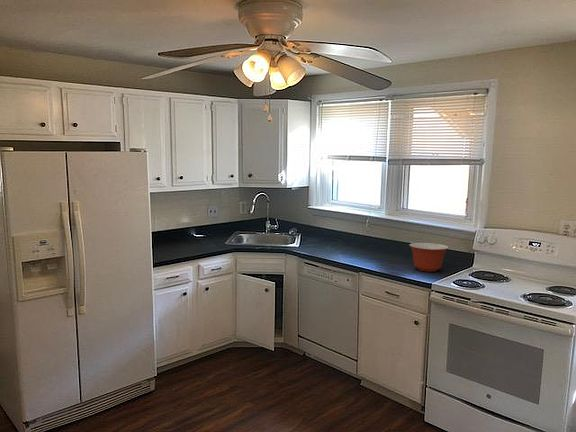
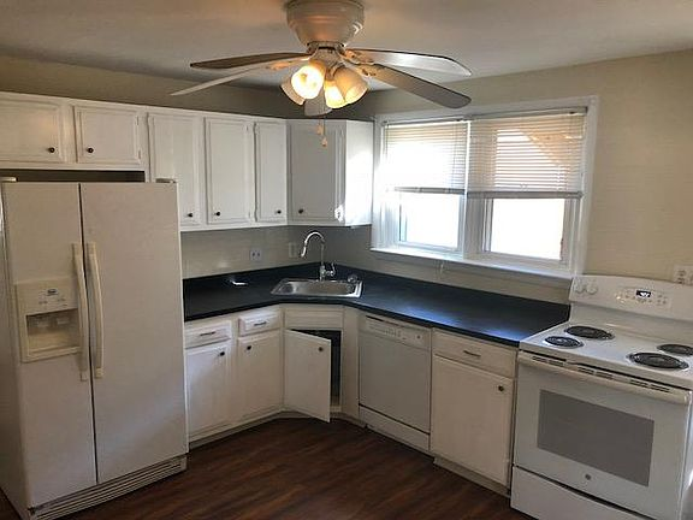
- mixing bowl [408,242,450,273]
